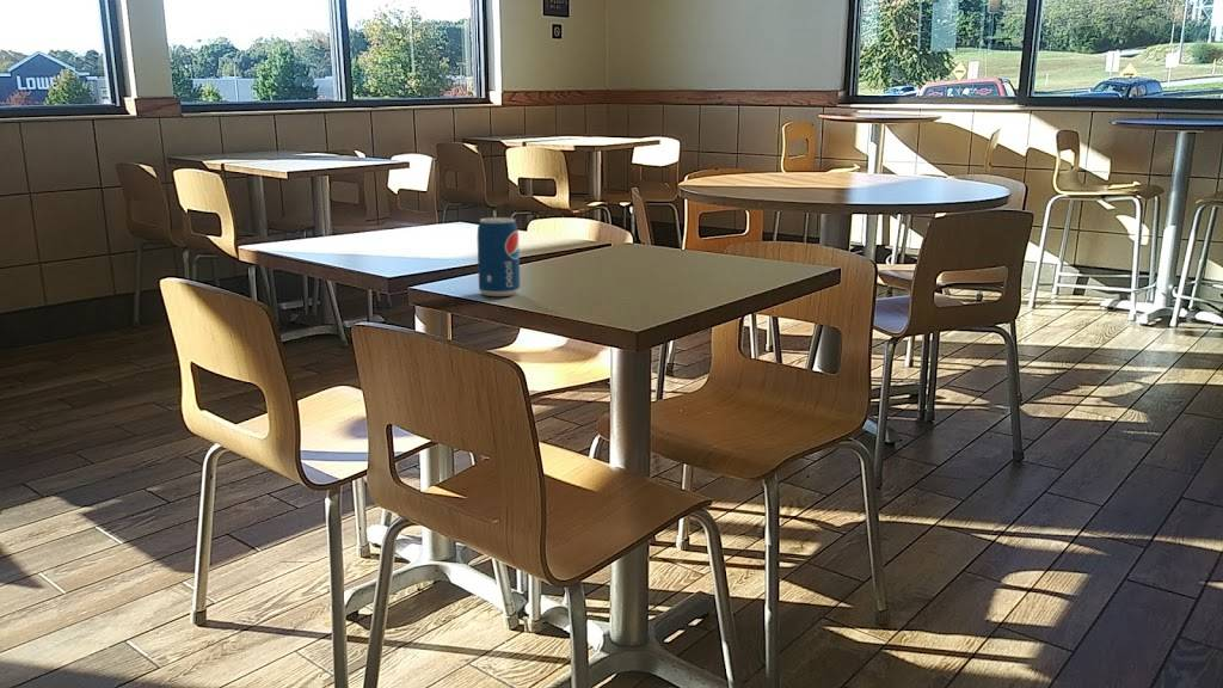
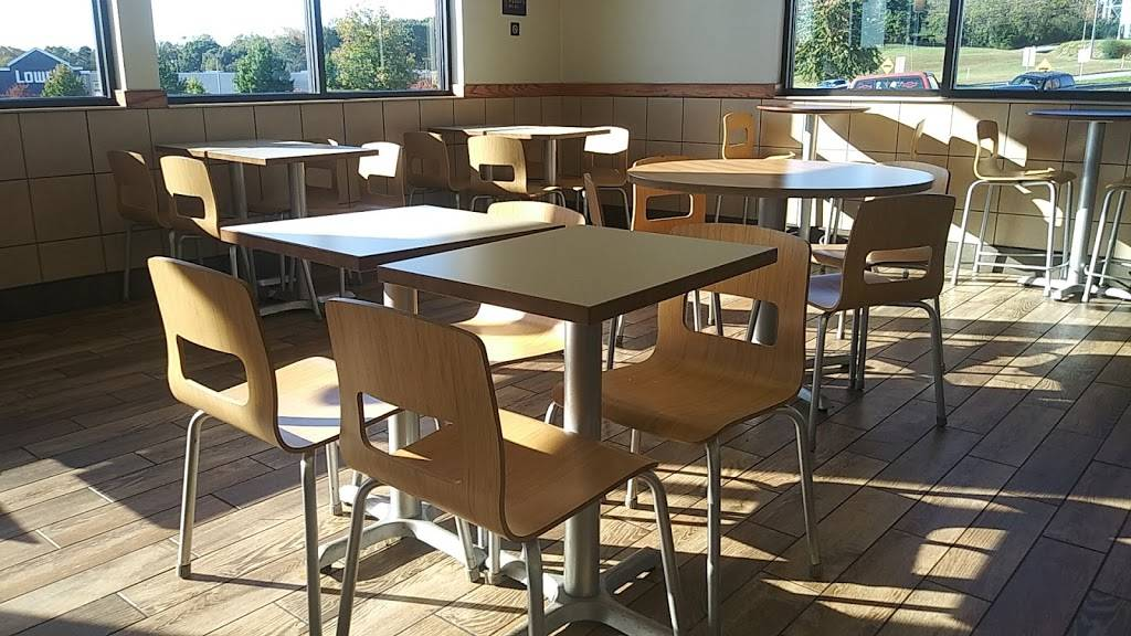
- beverage can [477,216,521,297]
